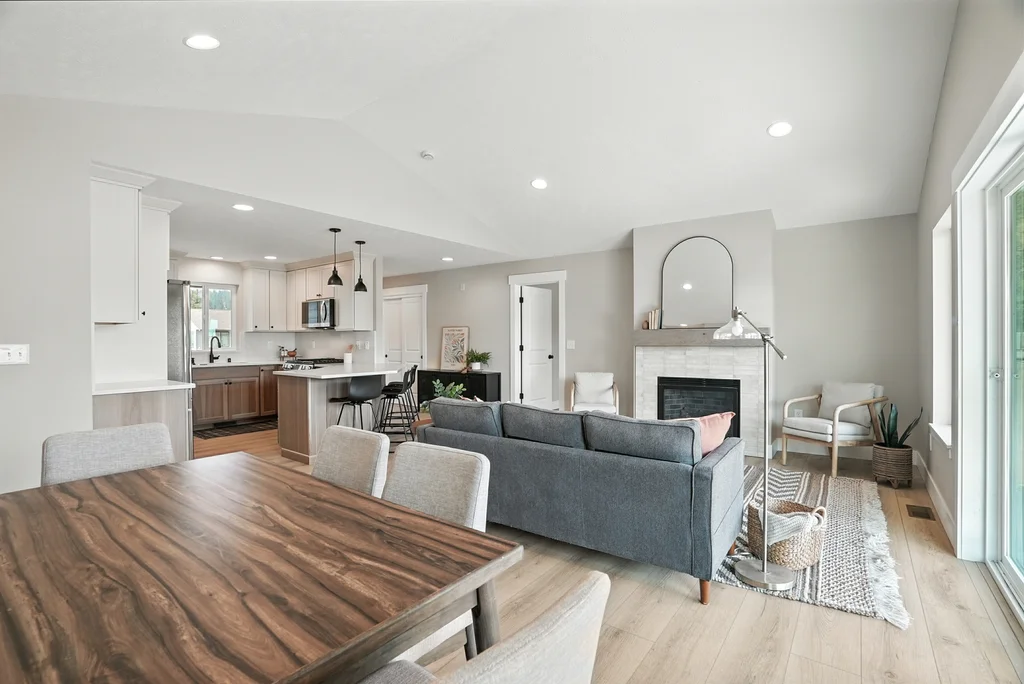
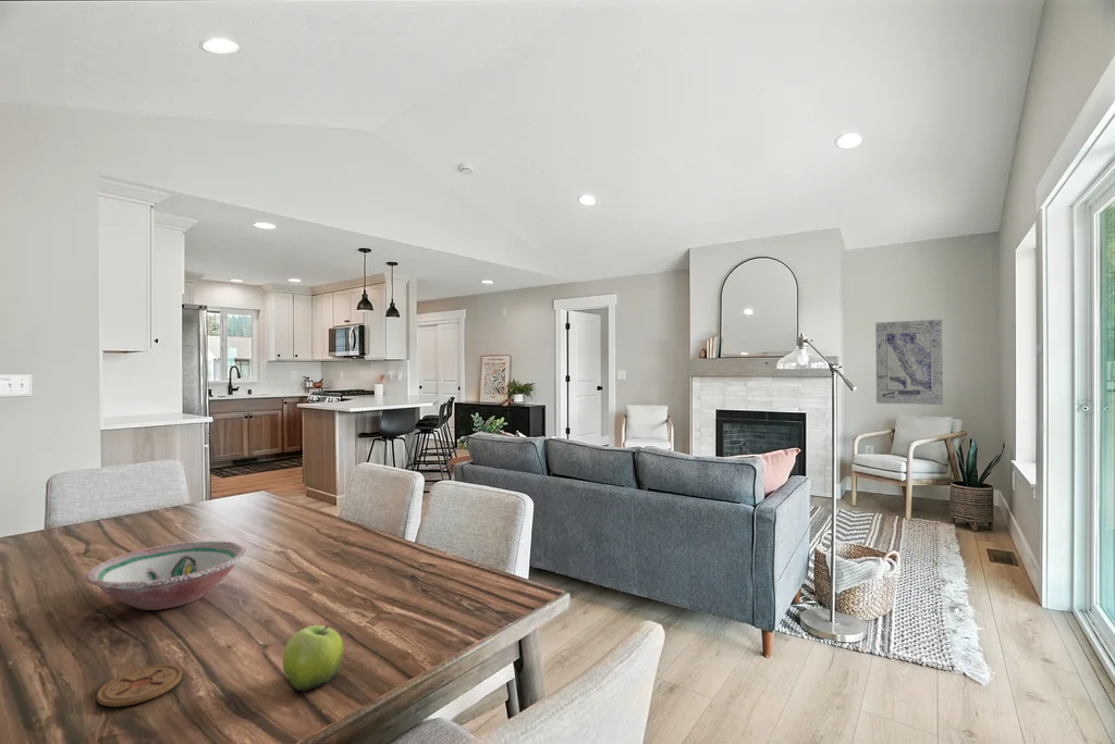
+ fruit [282,624,344,693]
+ wall art [874,319,944,406]
+ bowl [84,540,248,611]
+ coaster [96,664,183,708]
